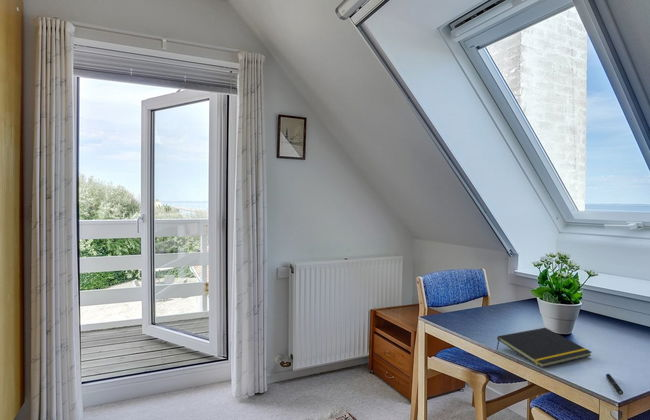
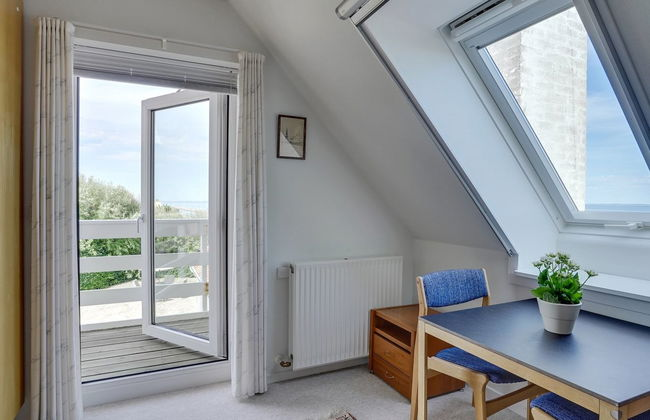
- pen [605,373,624,396]
- notepad [495,327,593,369]
